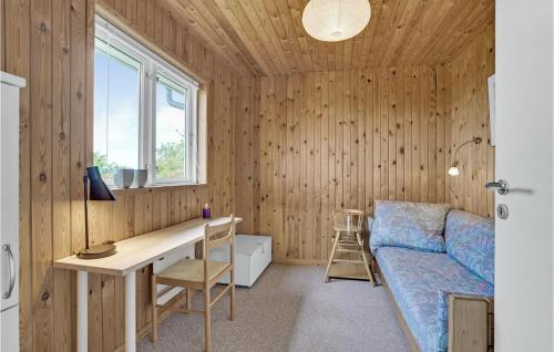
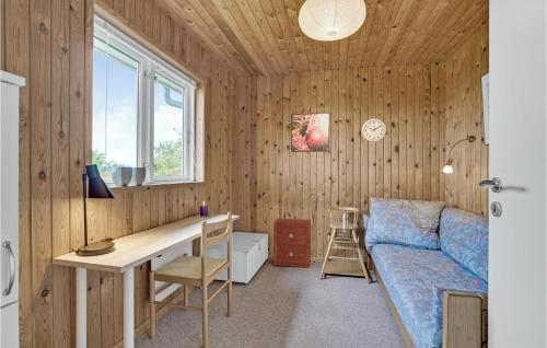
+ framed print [290,112,330,153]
+ wall clock [360,117,387,143]
+ nightstand [272,218,312,269]
